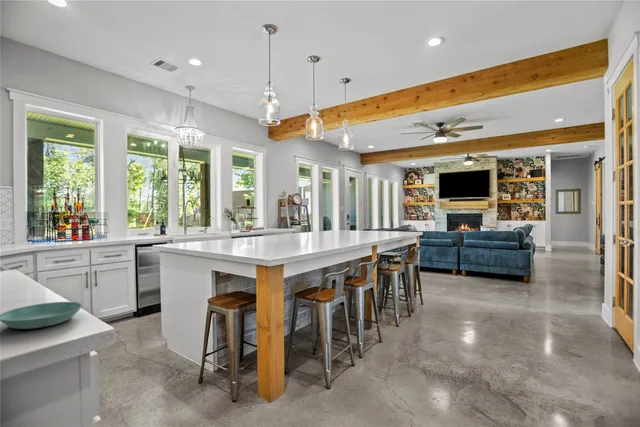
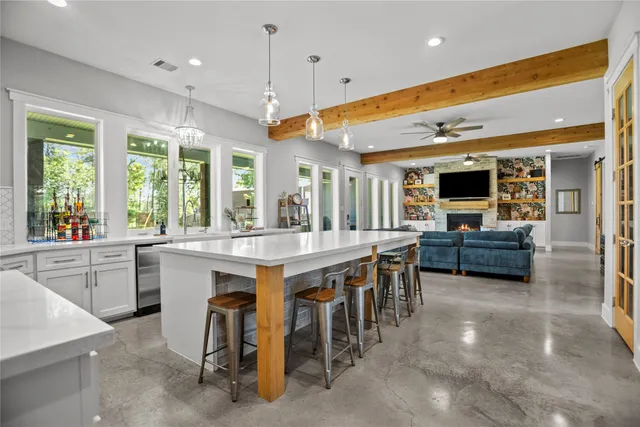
- saucer [0,301,83,330]
